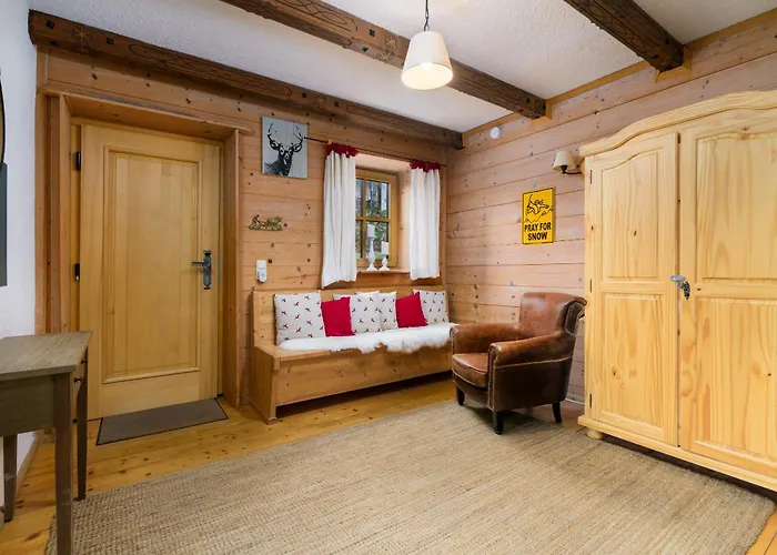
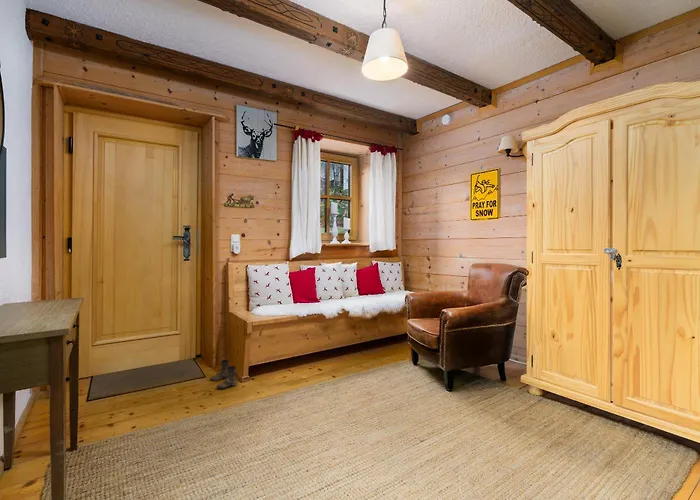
+ boots [209,359,238,390]
